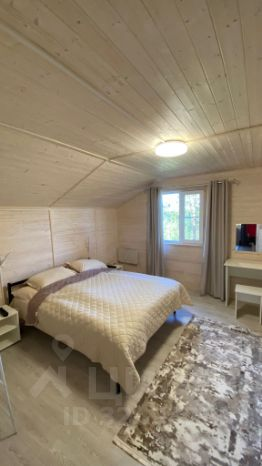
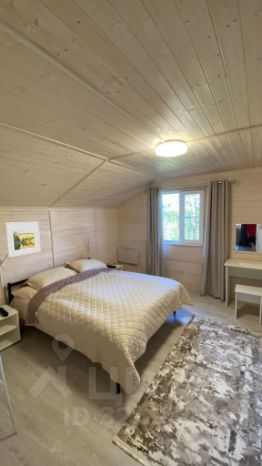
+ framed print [5,220,41,258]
